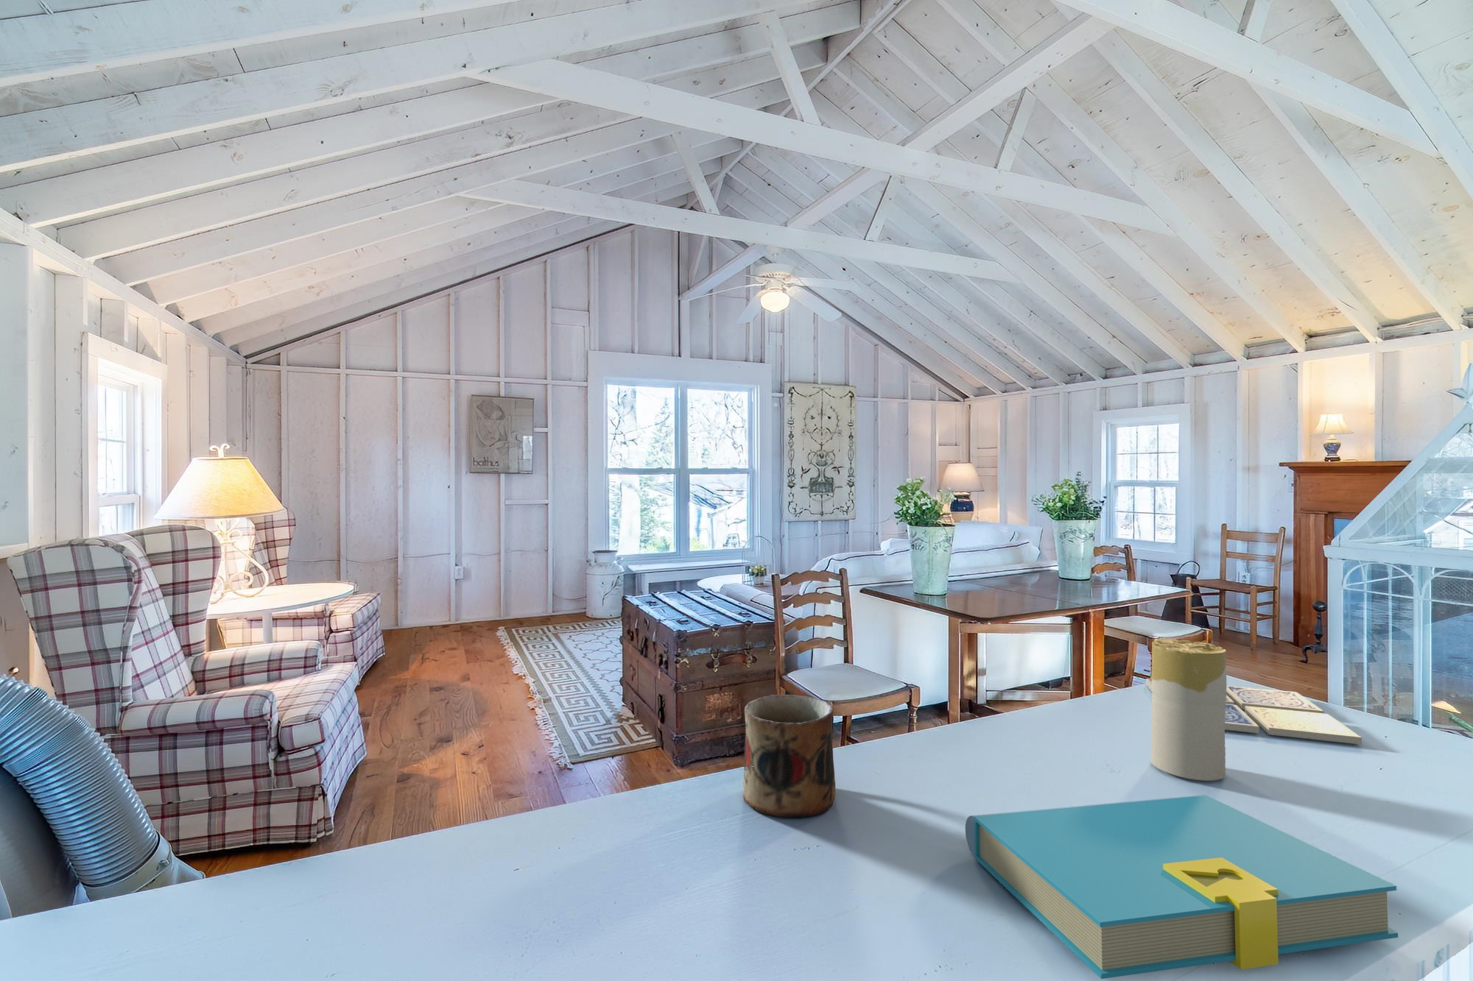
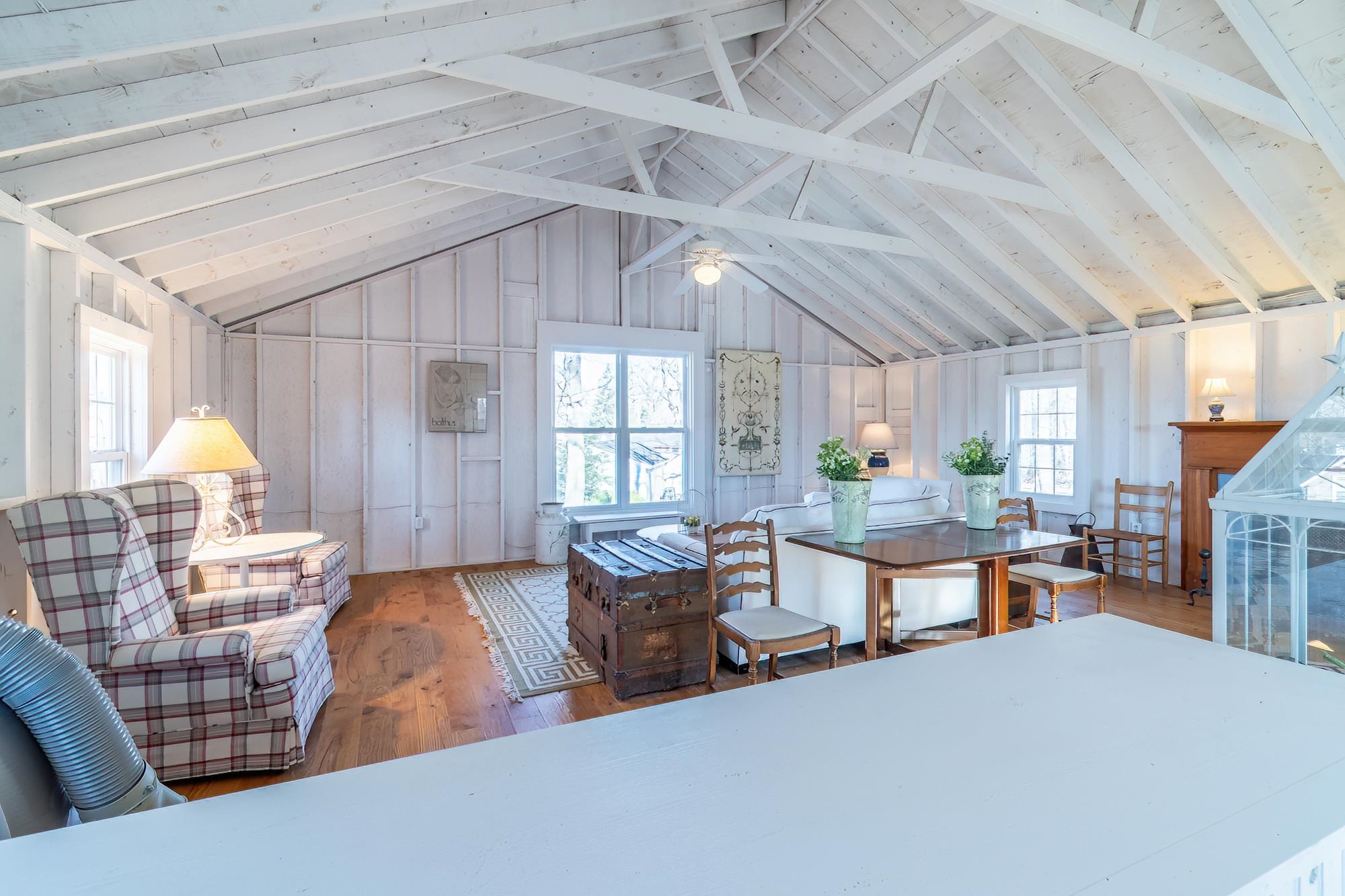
- candle [1150,638,1227,782]
- book [965,794,1399,980]
- mug [743,694,836,818]
- drink coaster [1146,678,1362,746]
